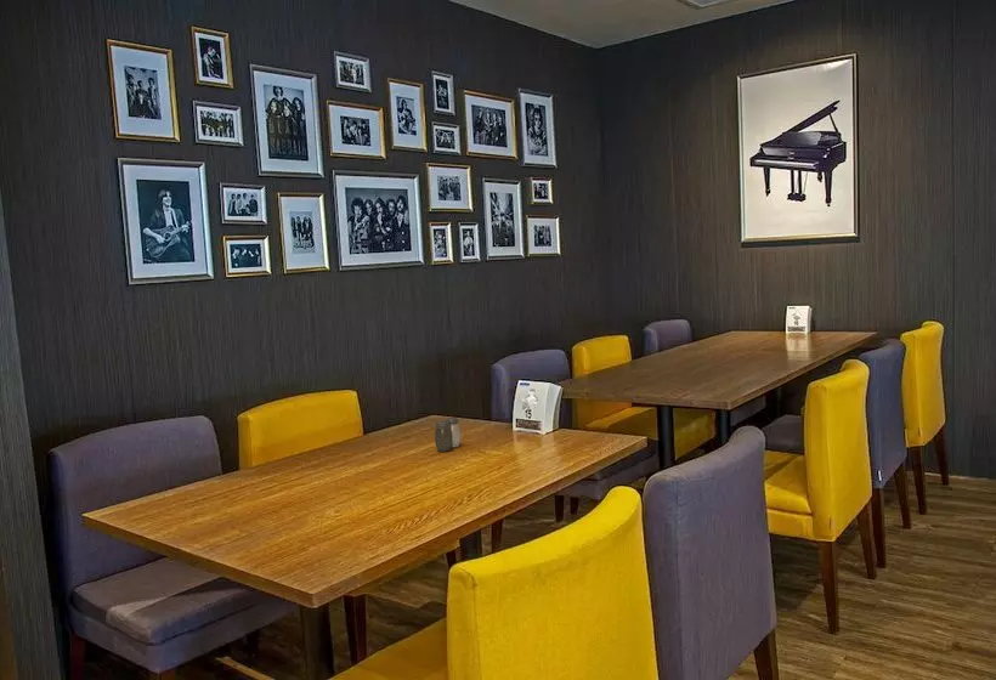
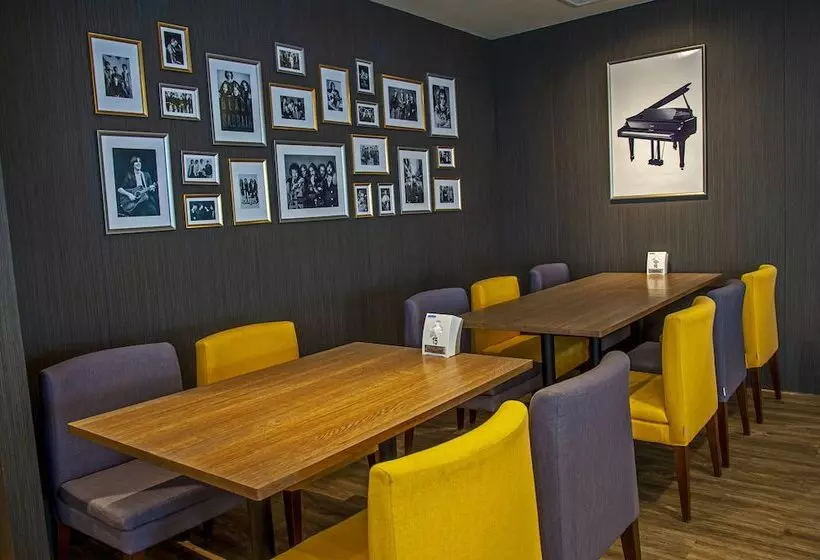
- salt and pepper shaker [434,416,462,453]
